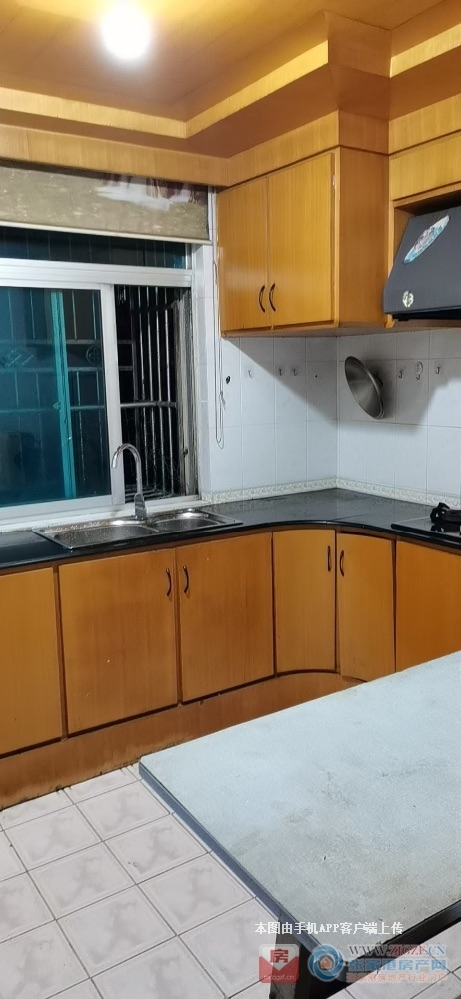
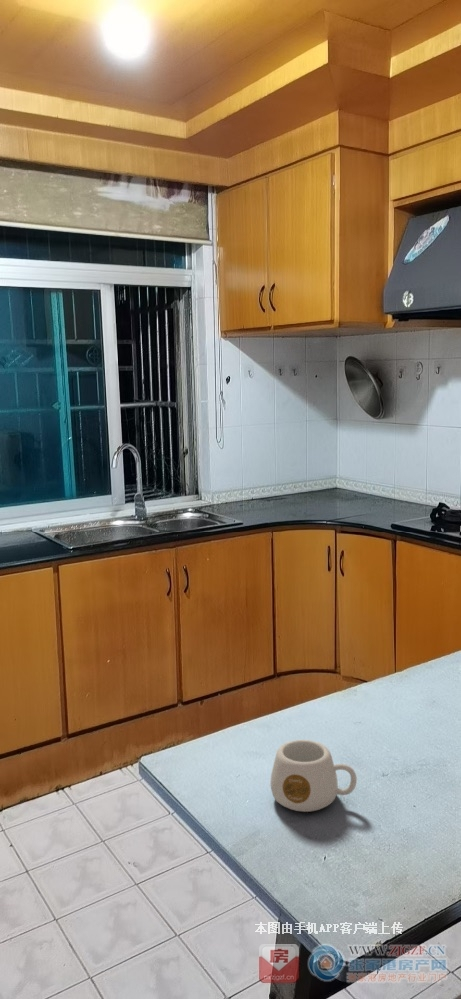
+ mug [270,739,358,813]
